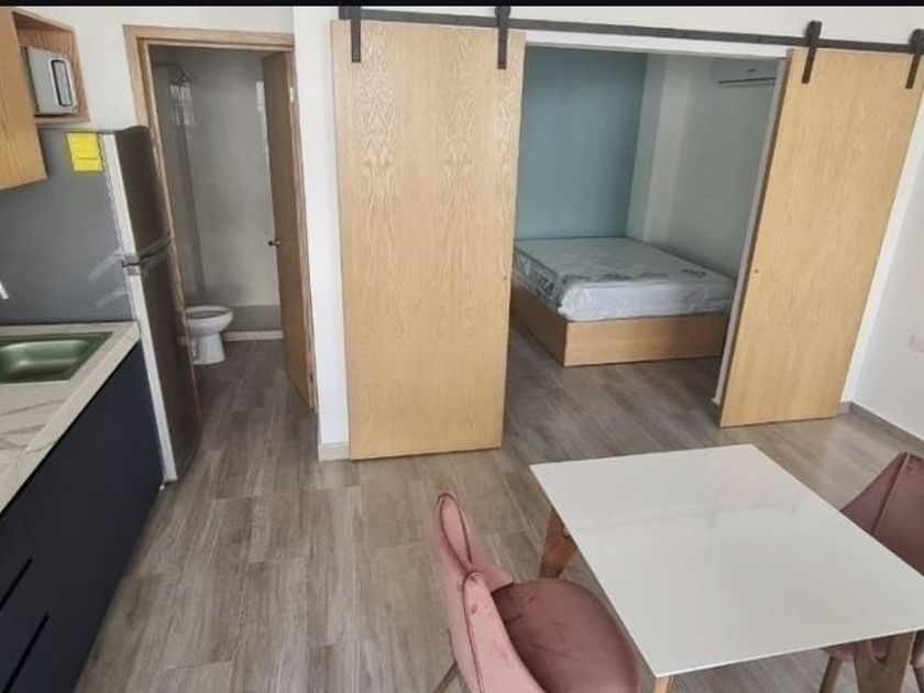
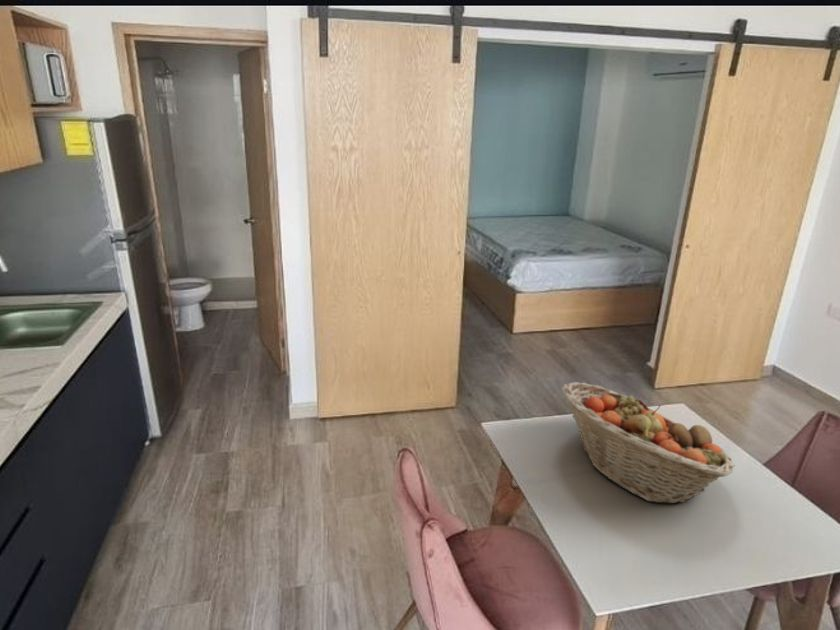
+ fruit basket [561,381,735,505]
